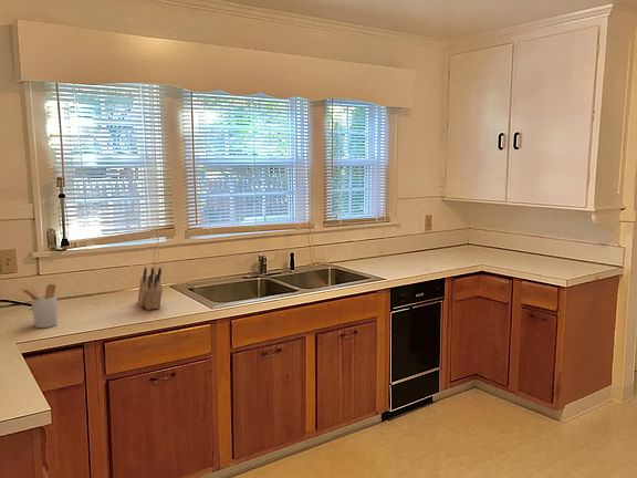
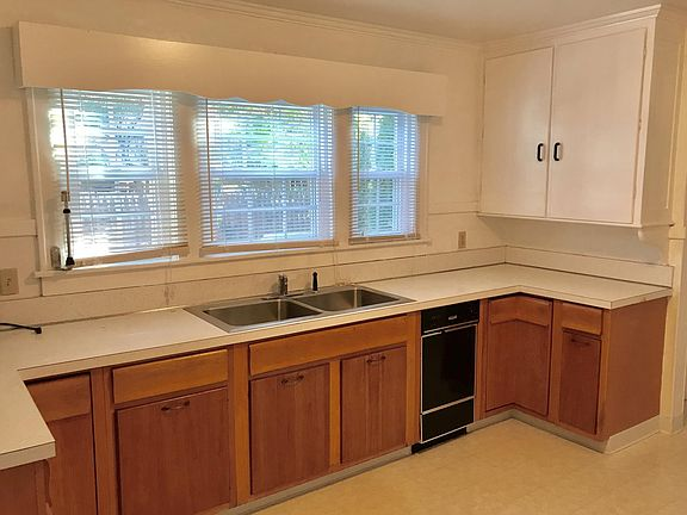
- knife block [137,267,164,311]
- utensil holder [19,283,59,329]
